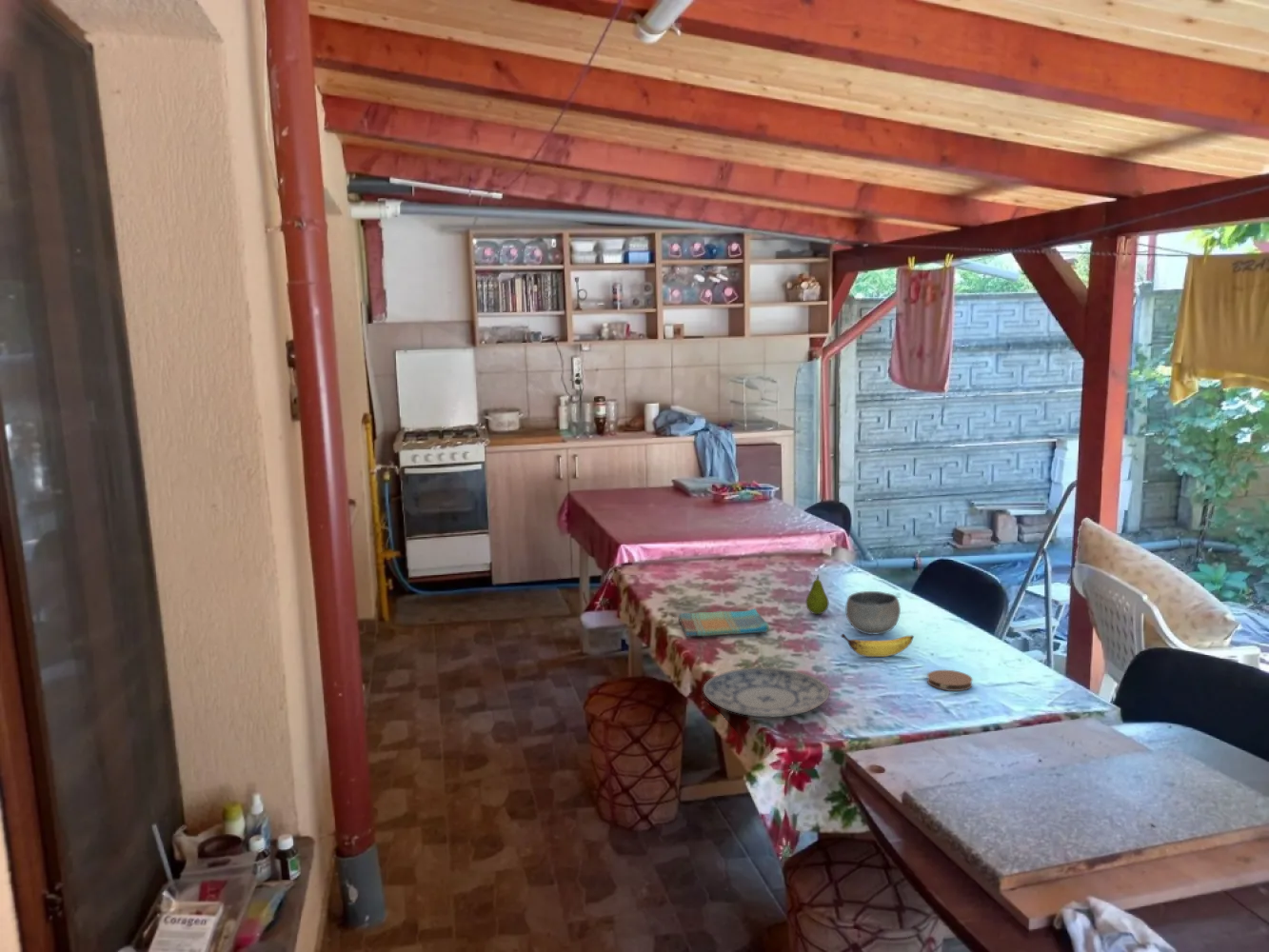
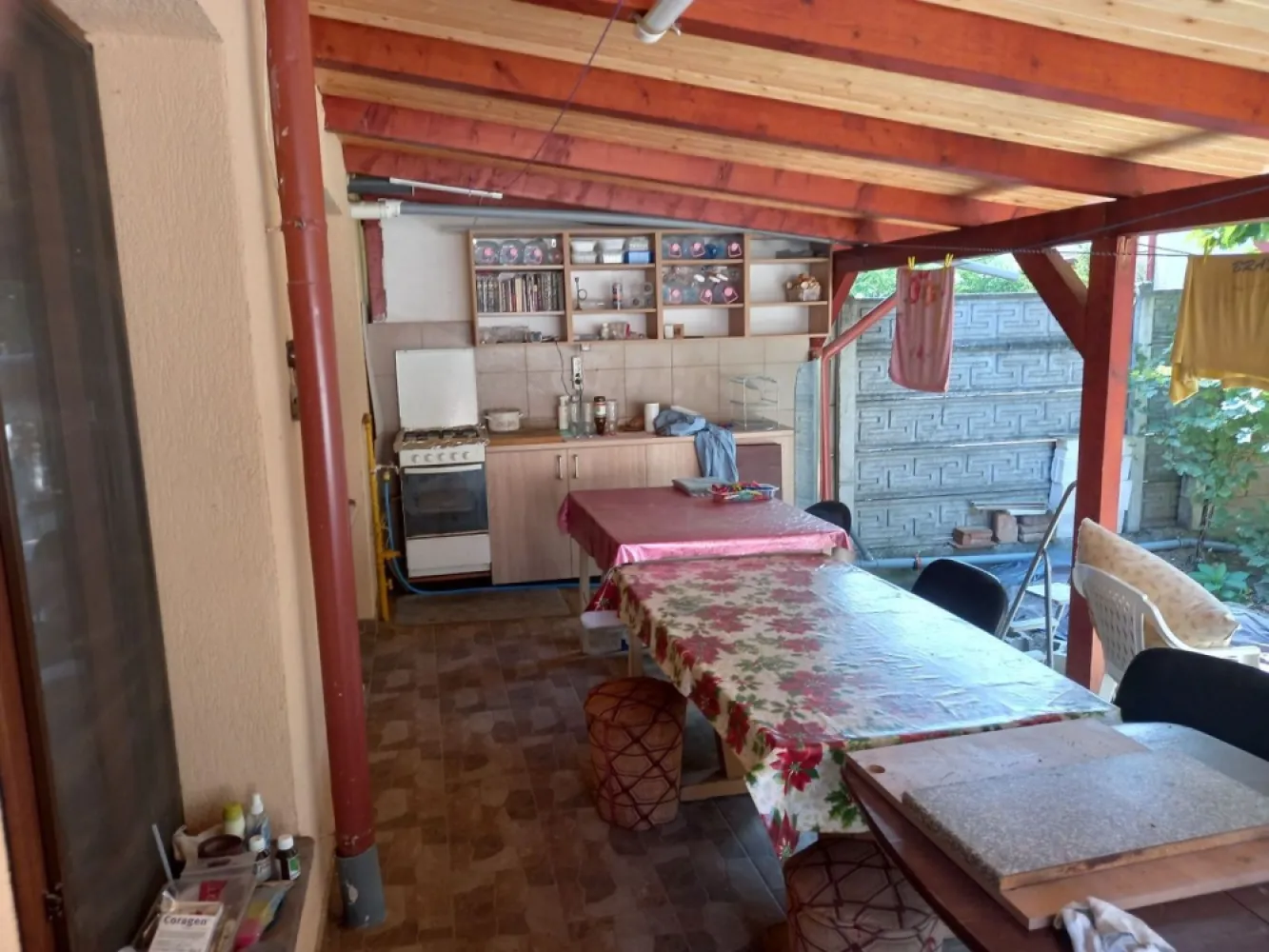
- fruit [805,574,830,615]
- plate [703,666,831,718]
- dish towel [678,607,770,638]
- coaster [926,669,974,692]
- bowl [844,590,902,636]
- banana [841,633,915,658]
